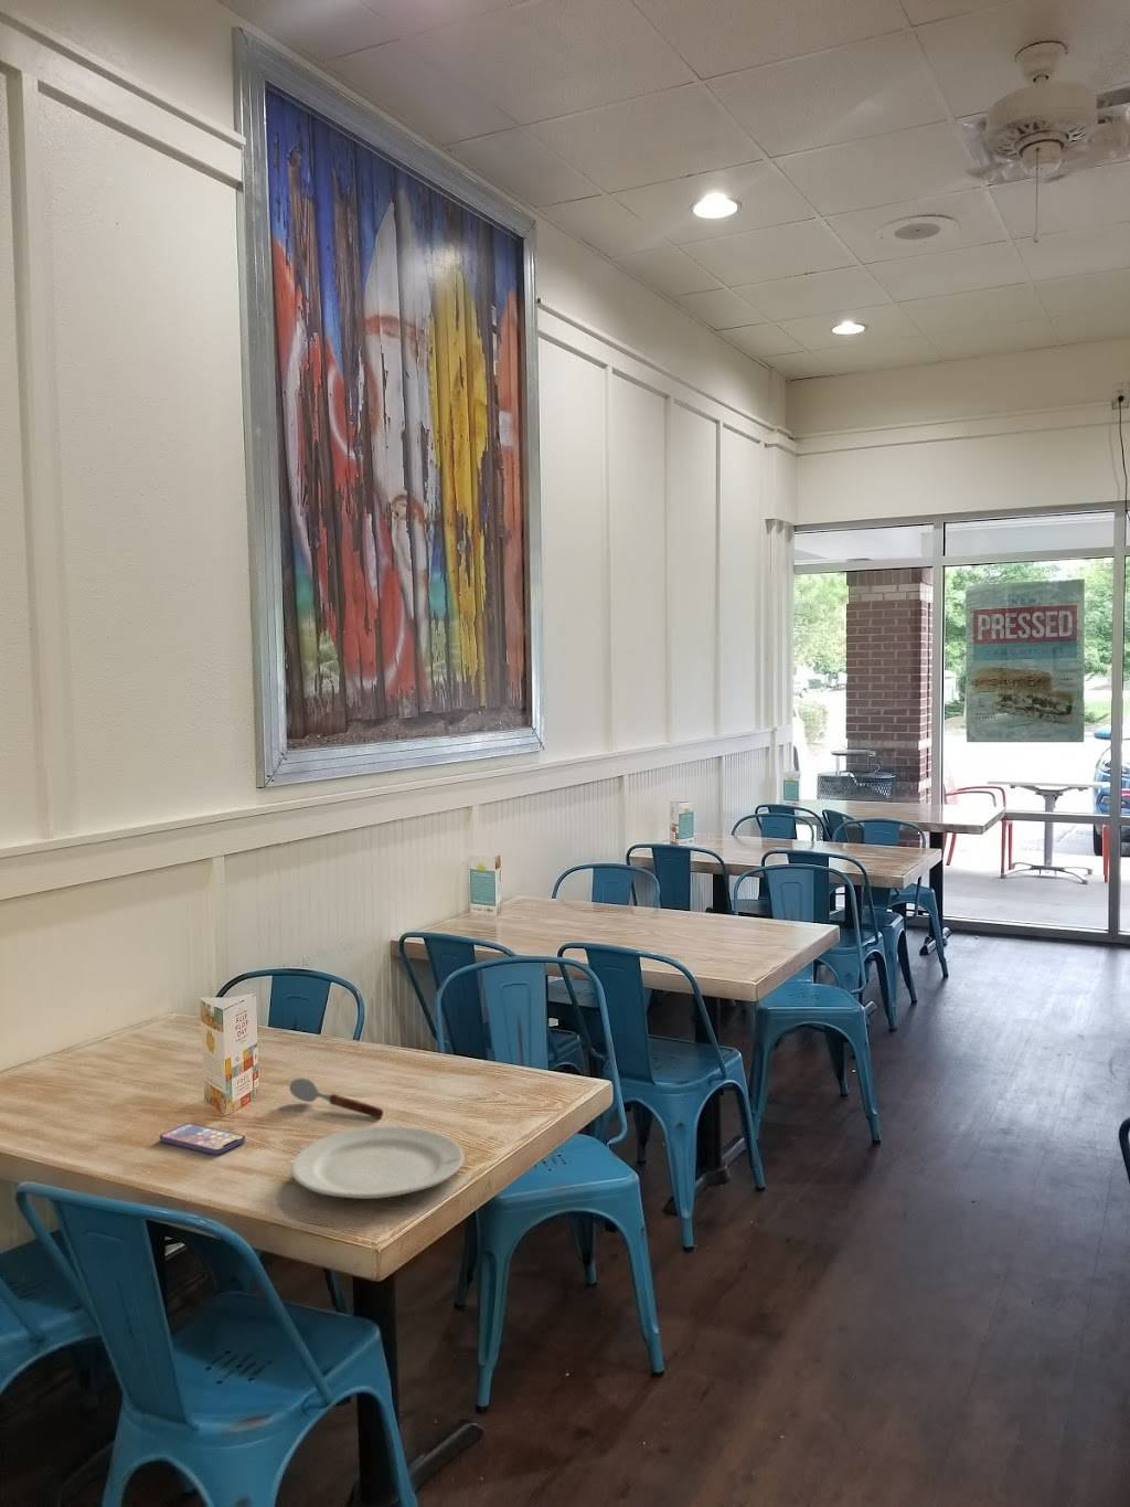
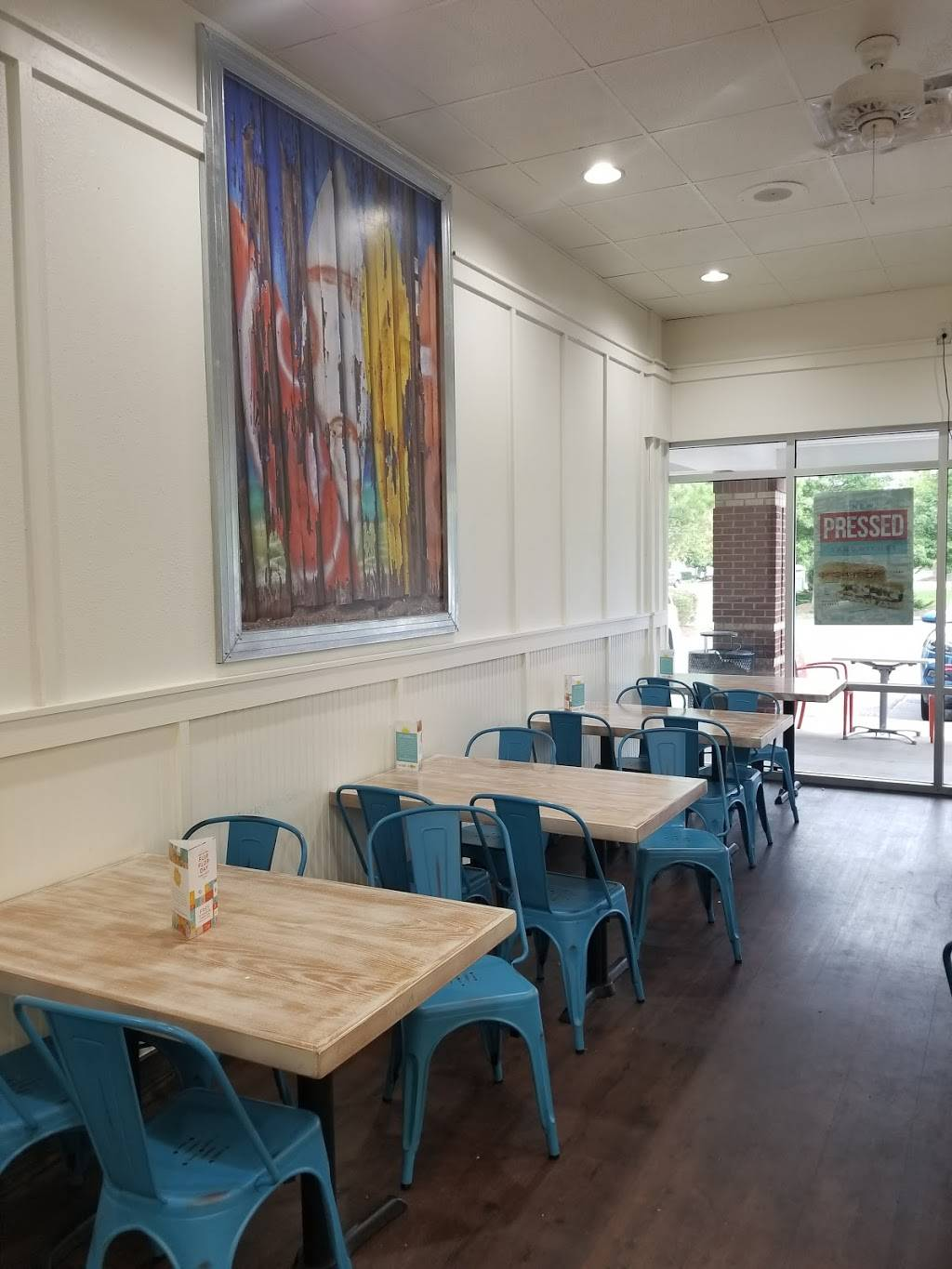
- chinaware [291,1125,465,1201]
- smartphone [159,1122,246,1154]
- soupspoon [288,1077,385,1120]
